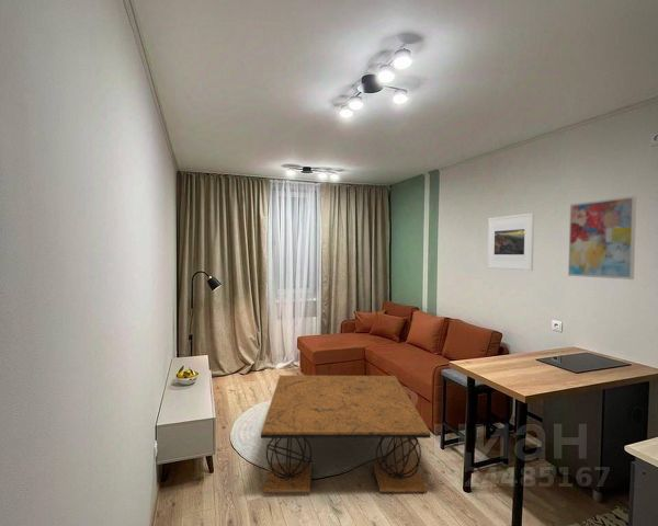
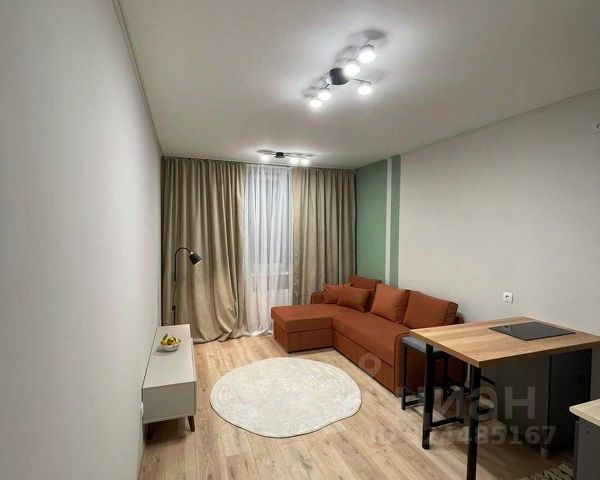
- coffee table [260,375,432,494]
- wall art [567,195,637,281]
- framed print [486,211,535,272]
